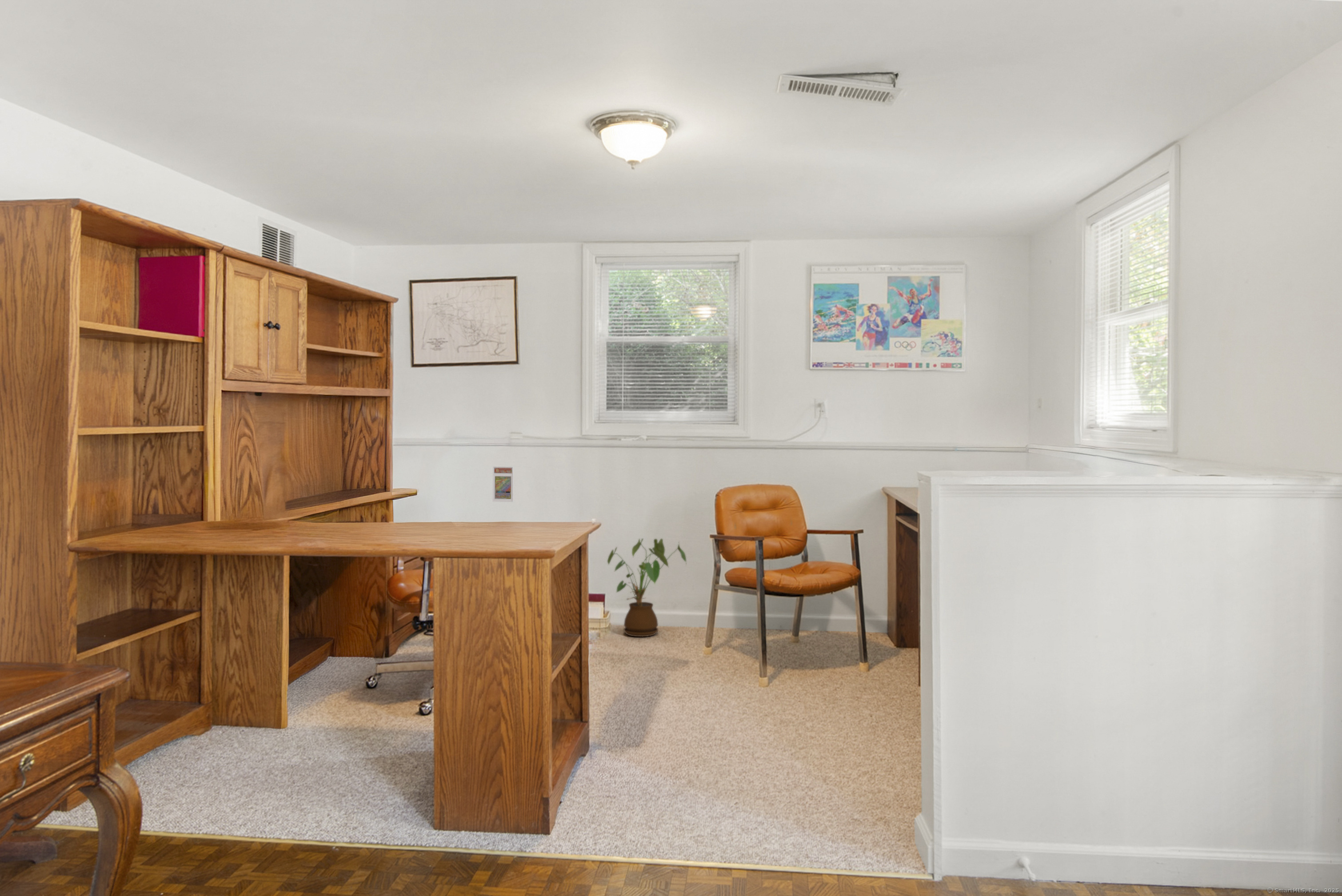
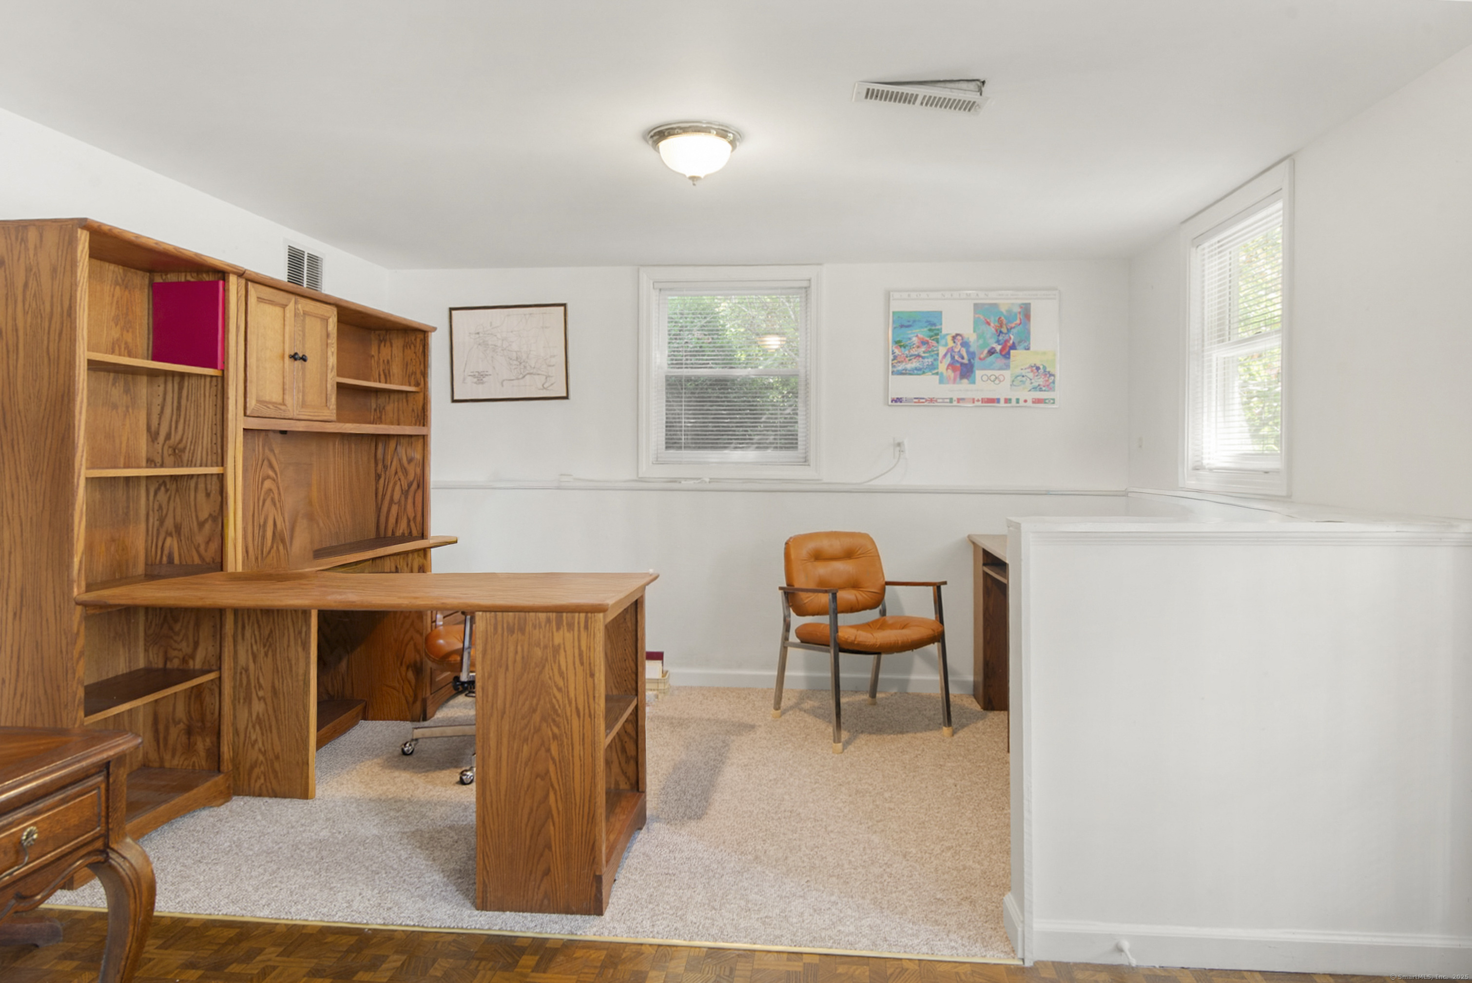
- house plant [607,538,687,637]
- trading card display case [492,466,514,502]
